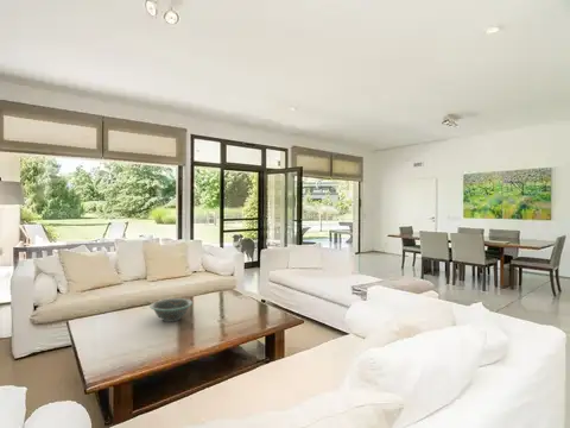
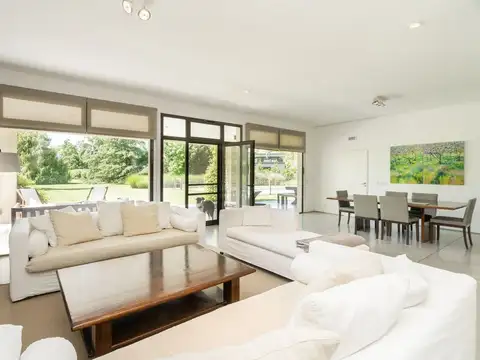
- decorative bowl [148,297,194,323]
